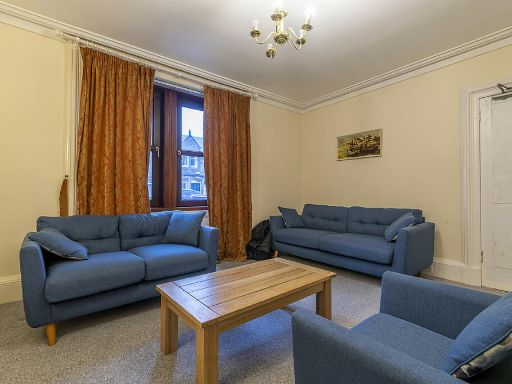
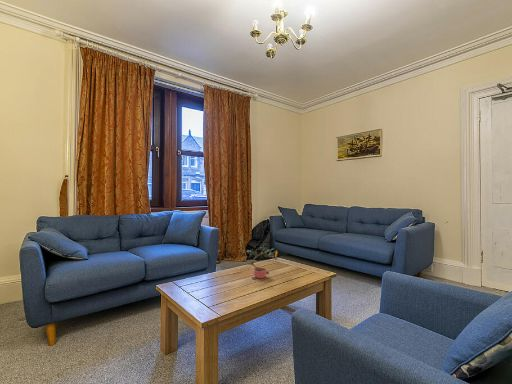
+ potted plant [245,244,278,280]
